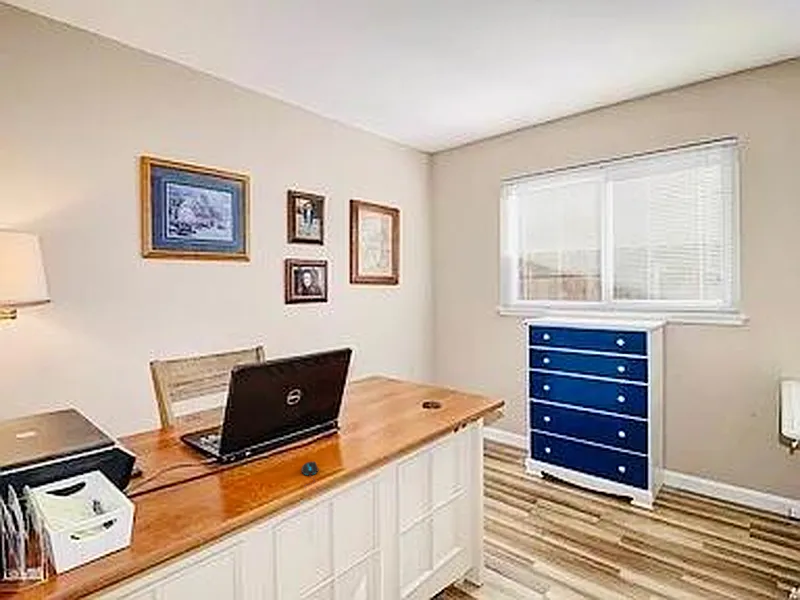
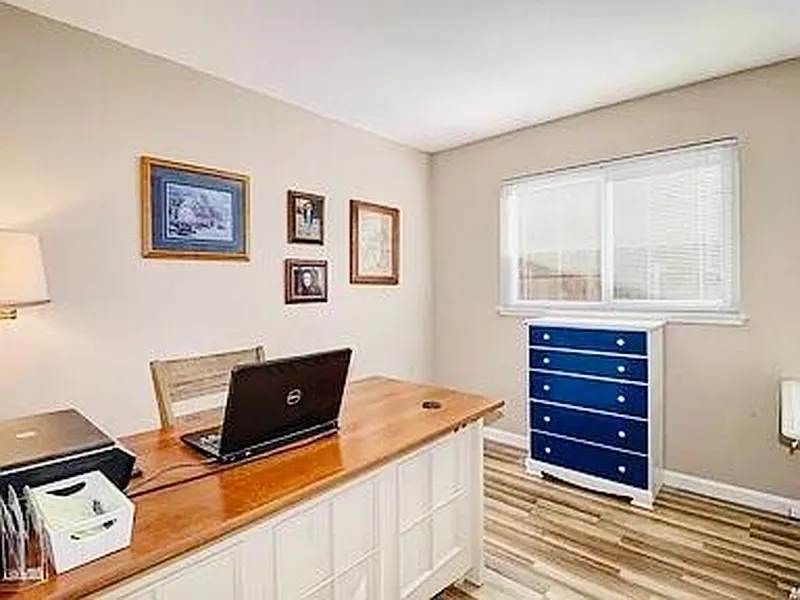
- mouse [301,460,319,490]
